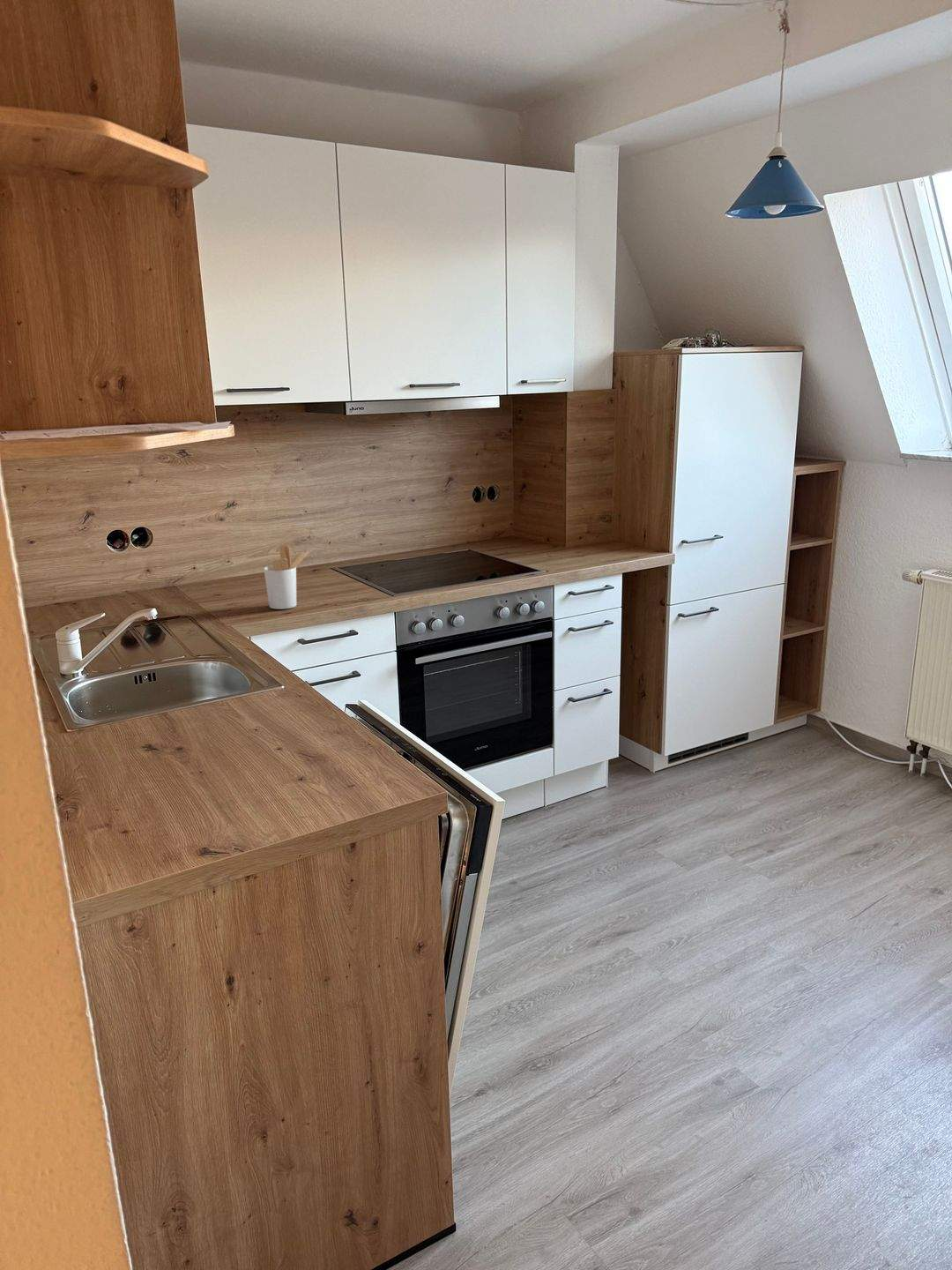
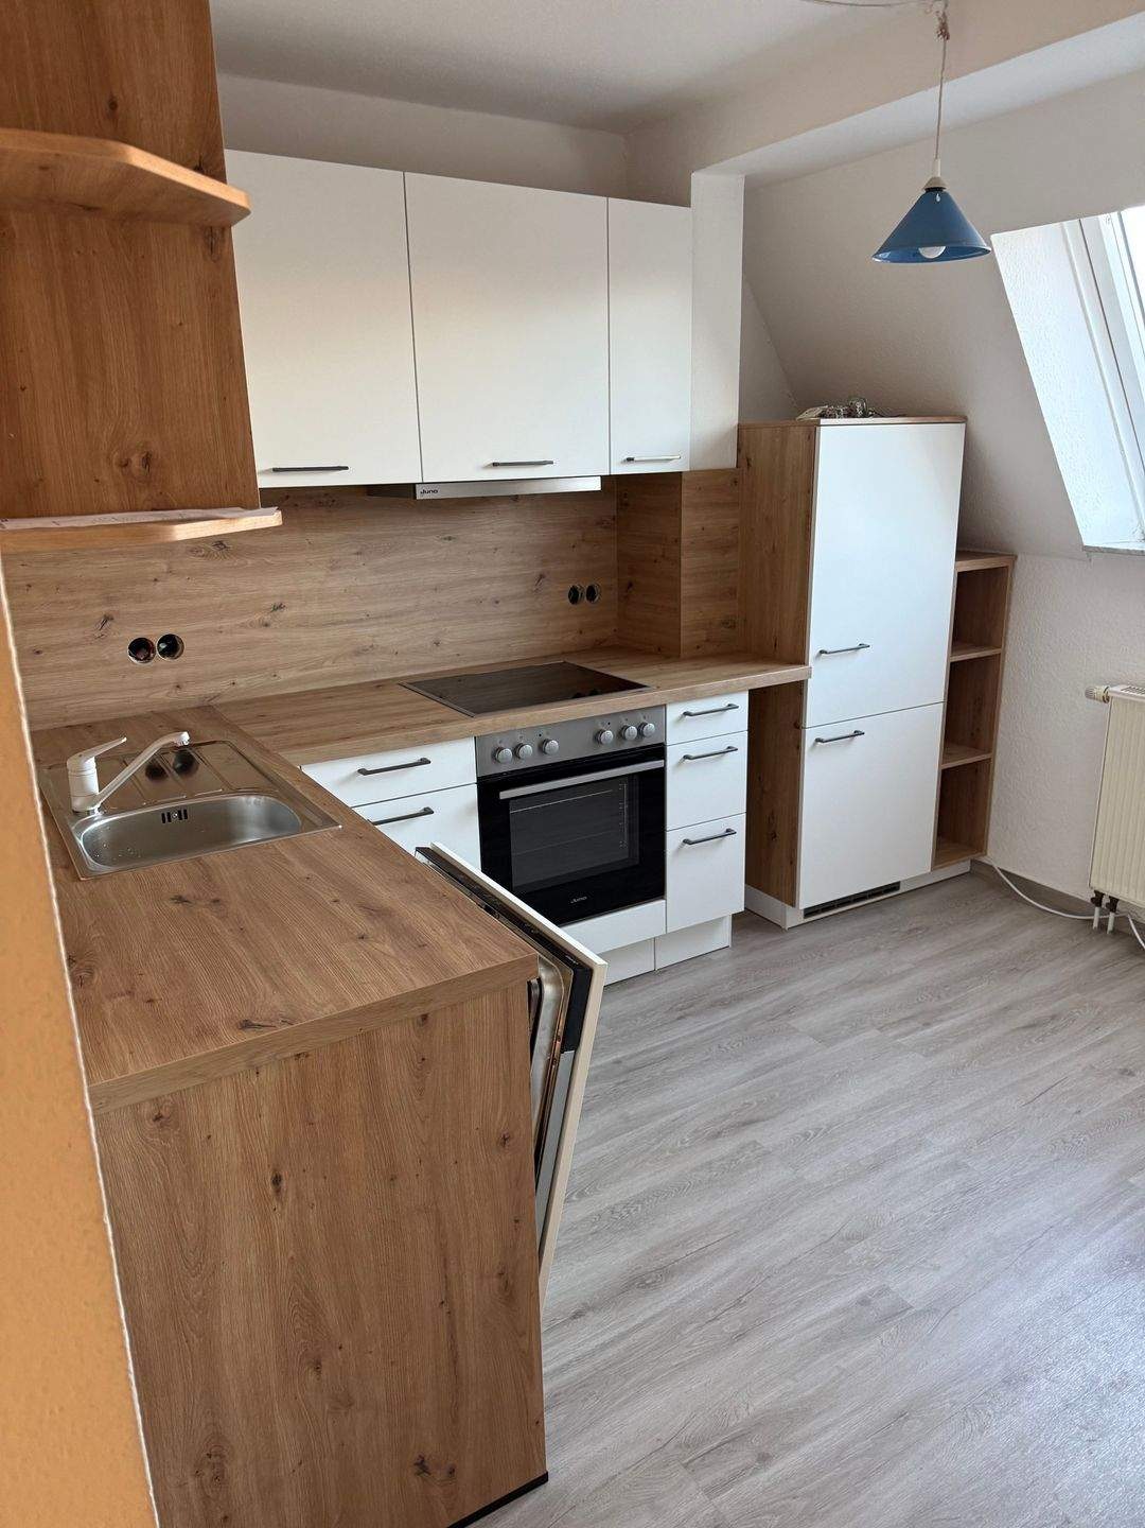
- utensil holder [264,545,312,610]
